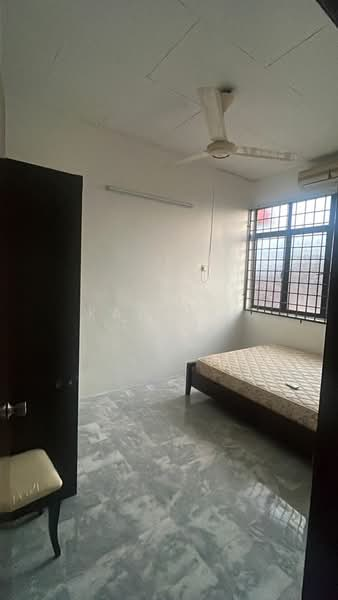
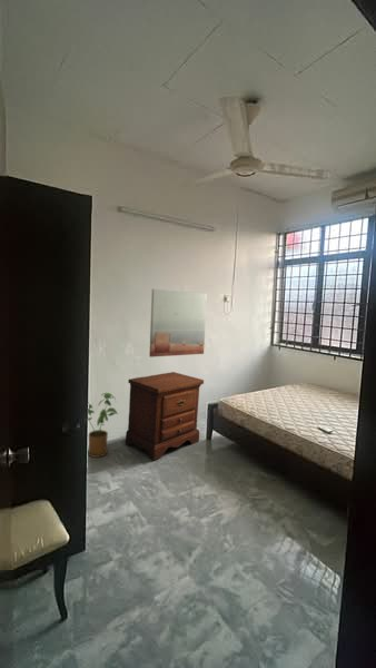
+ wall art [148,288,208,358]
+ house plant [87,392,118,459]
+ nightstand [123,371,205,461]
